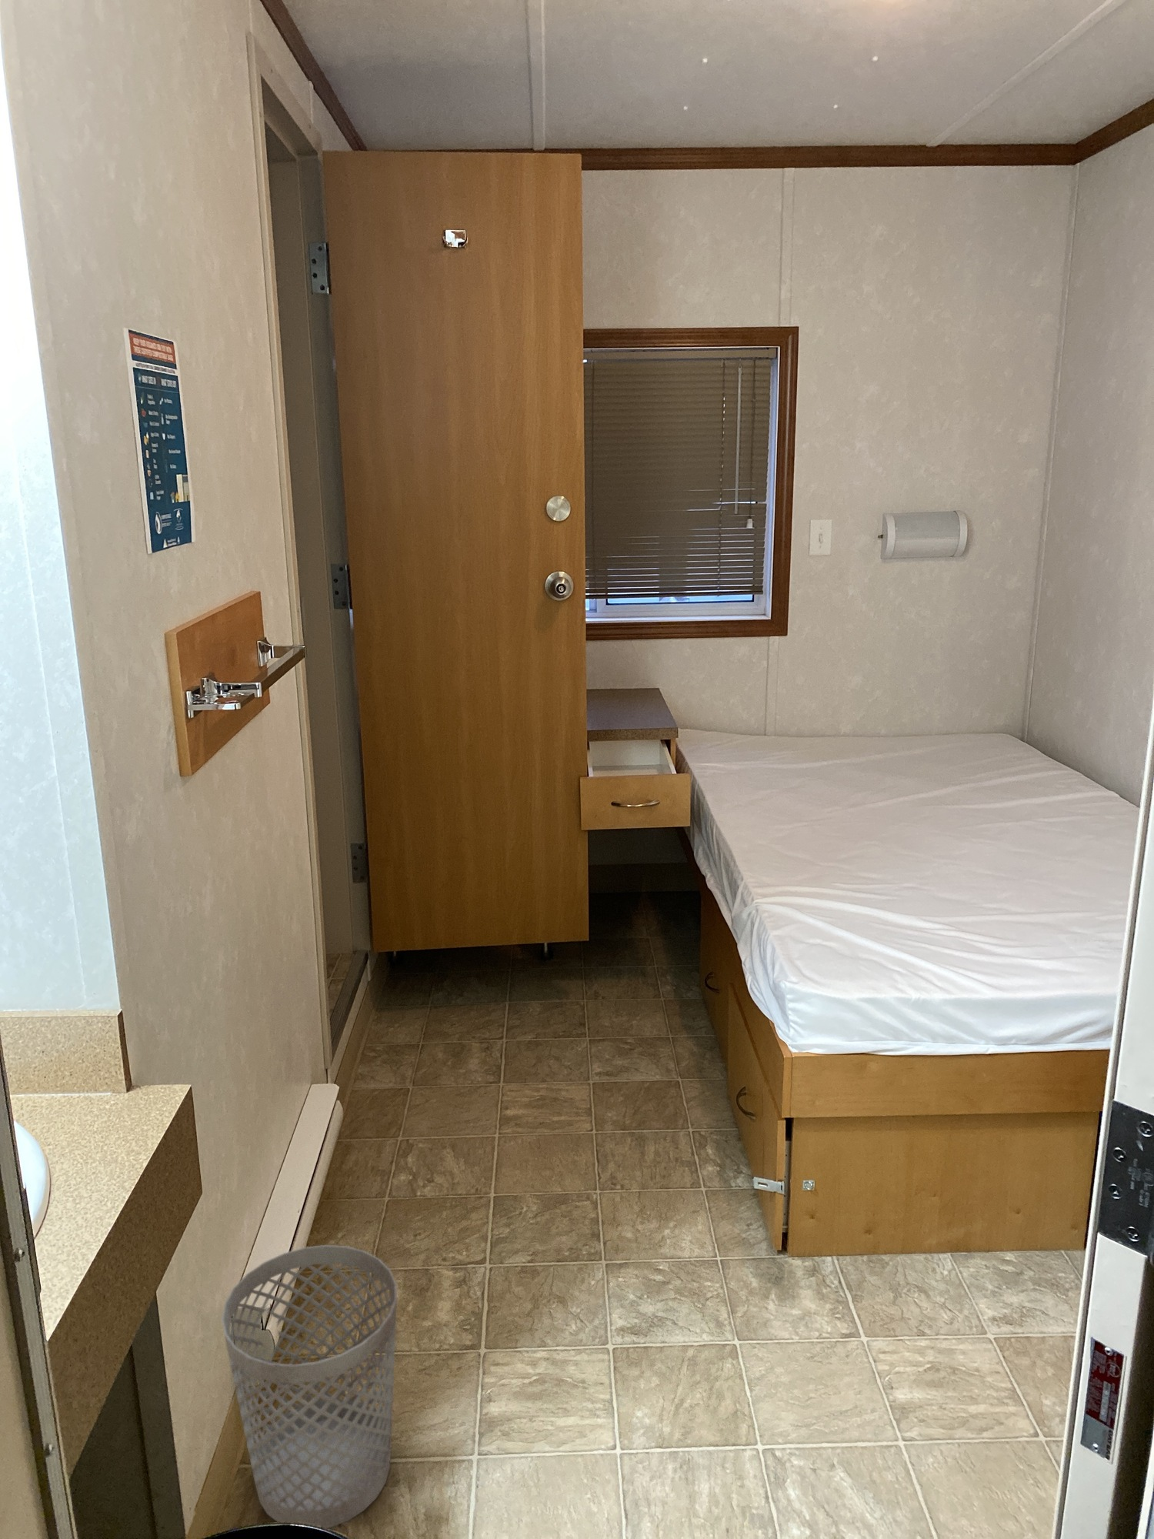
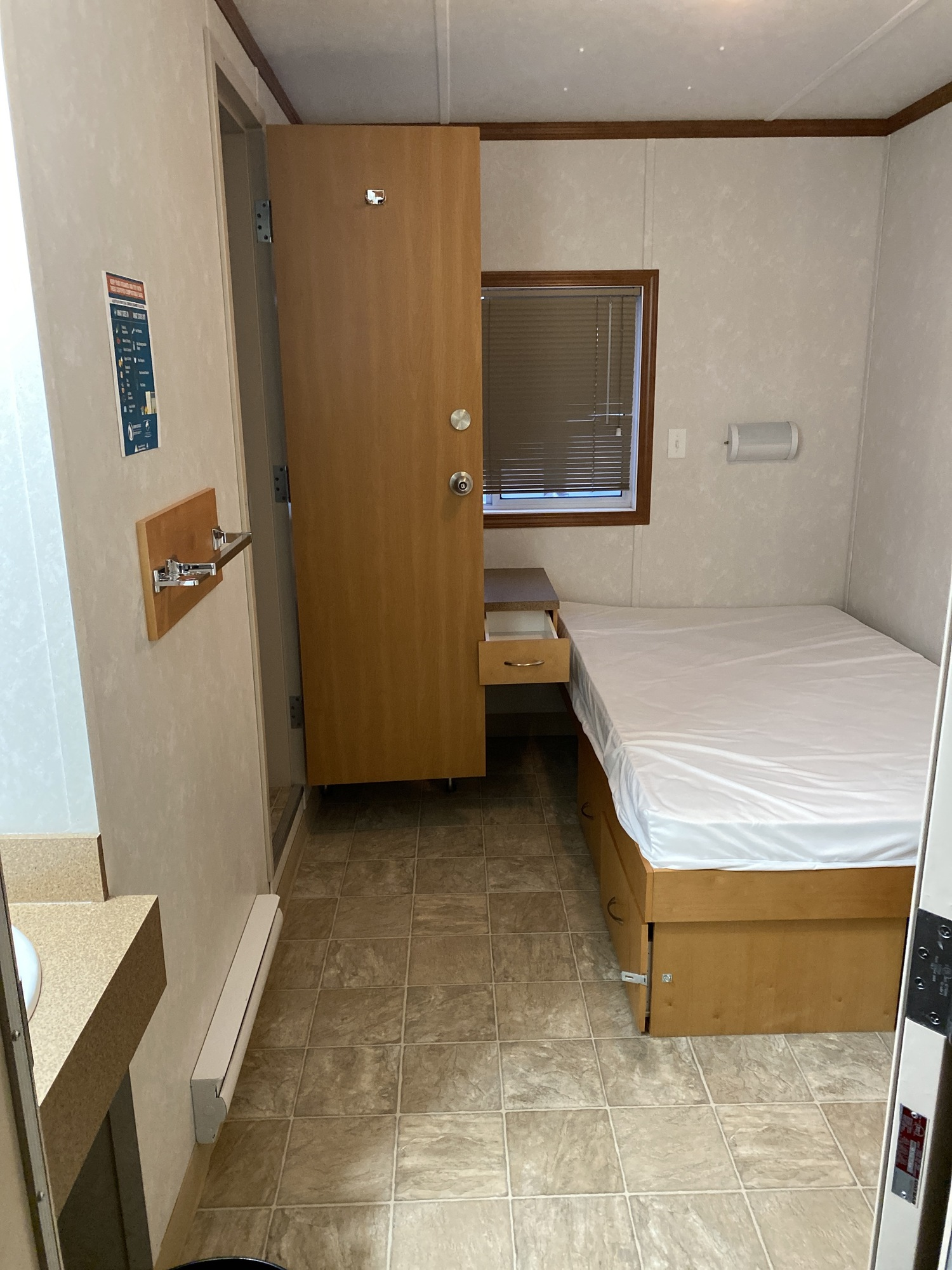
- wastebasket [221,1245,398,1529]
